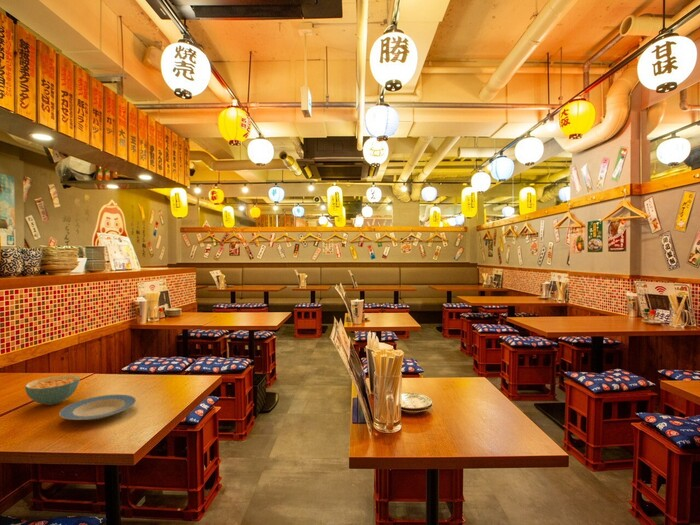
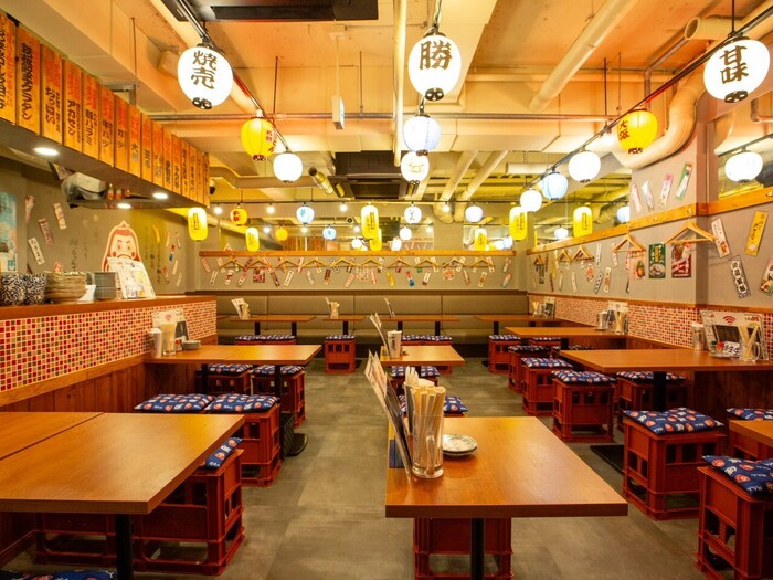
- plate [58,393,137,421]
- cereal bowl [24,374,81,406]
